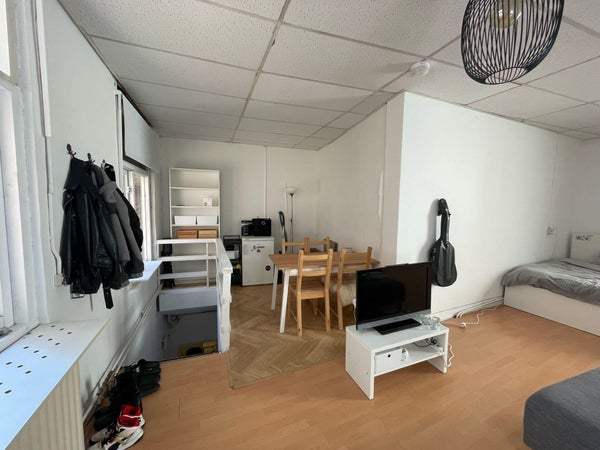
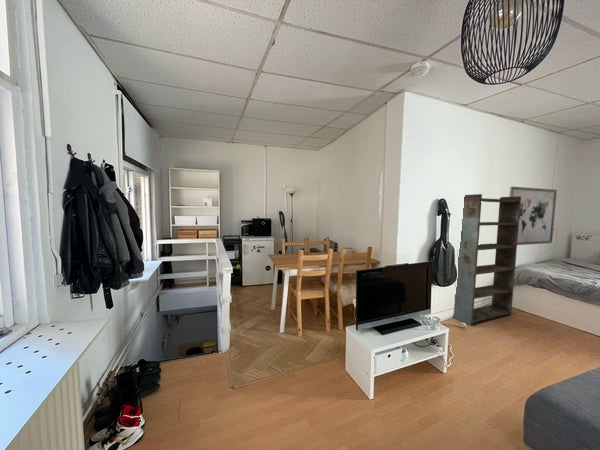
+ bookshelf [453,193,521,326]
+ wall art [509,186,558,246]
